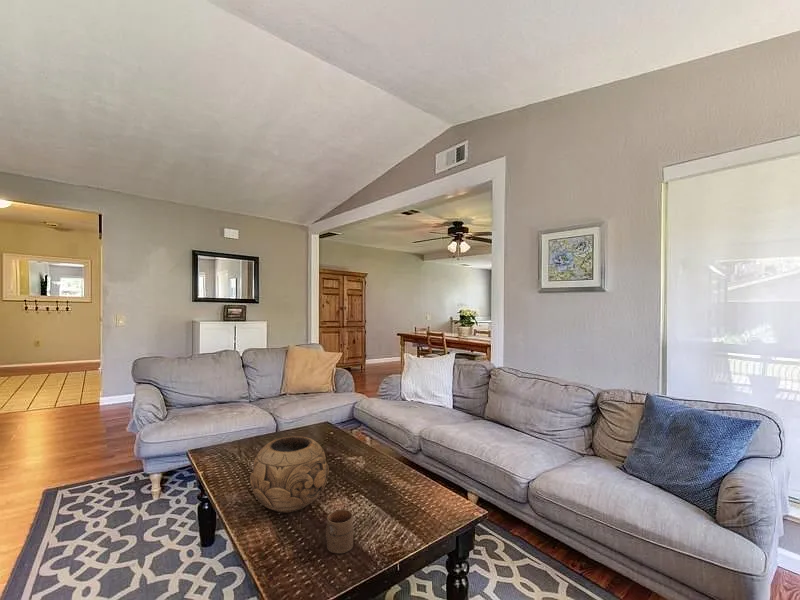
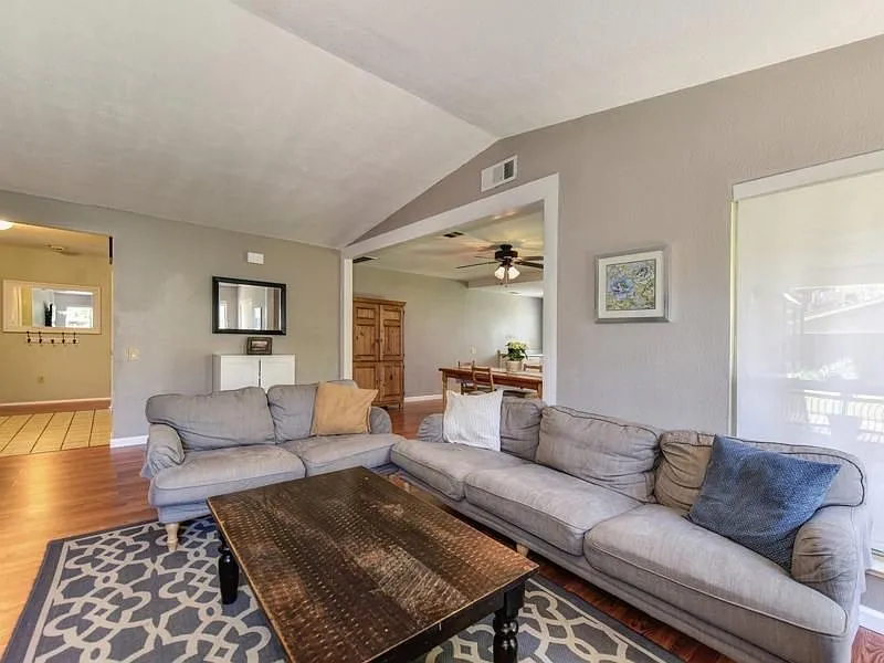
- cup [325,509,354,554]
- decorative bowl [249,435,330,513]
